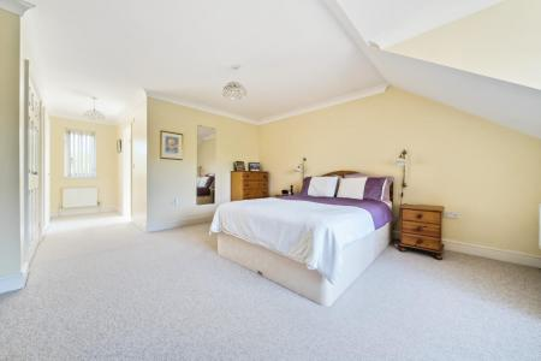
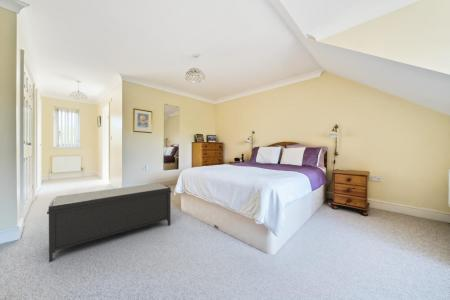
+ bench [46,182,173,263]
